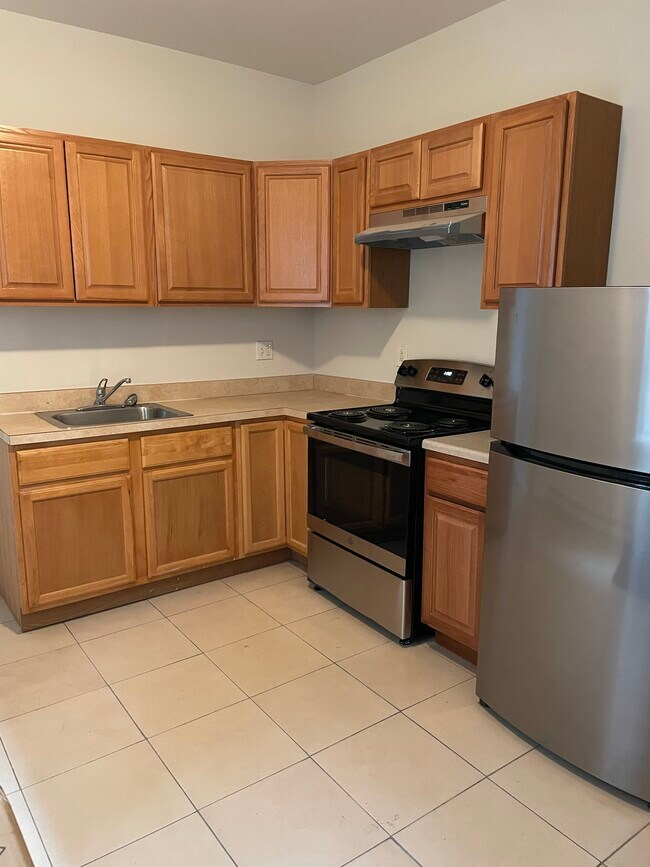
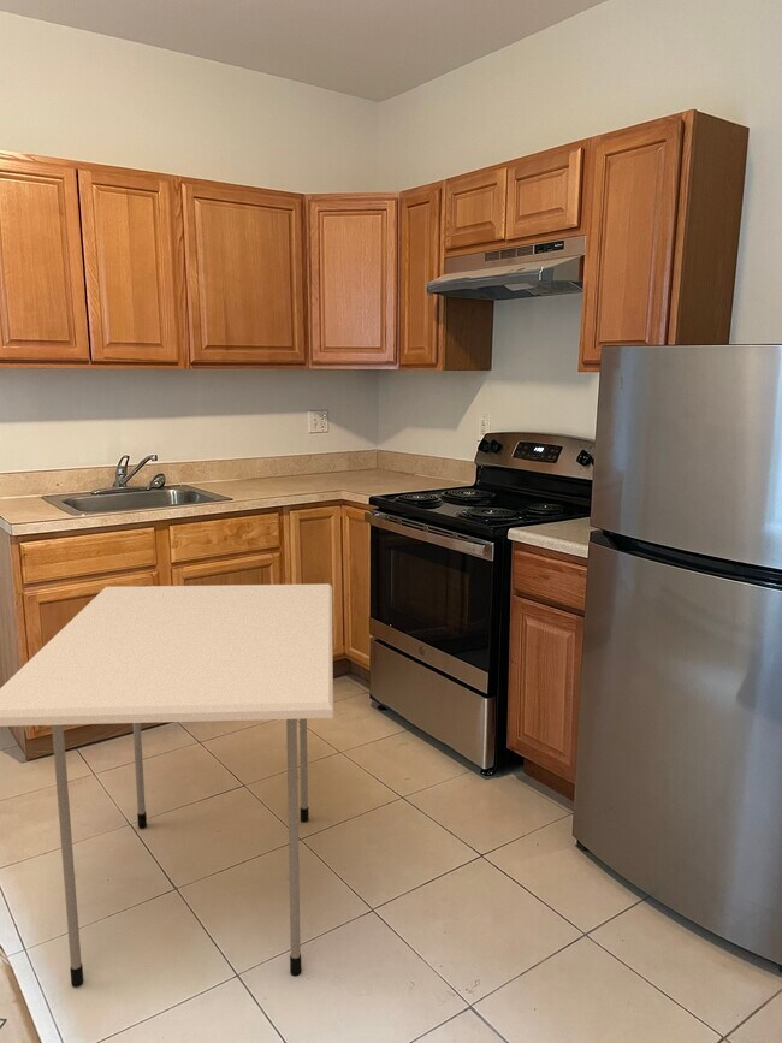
+ dining table [0,583,334,989]
